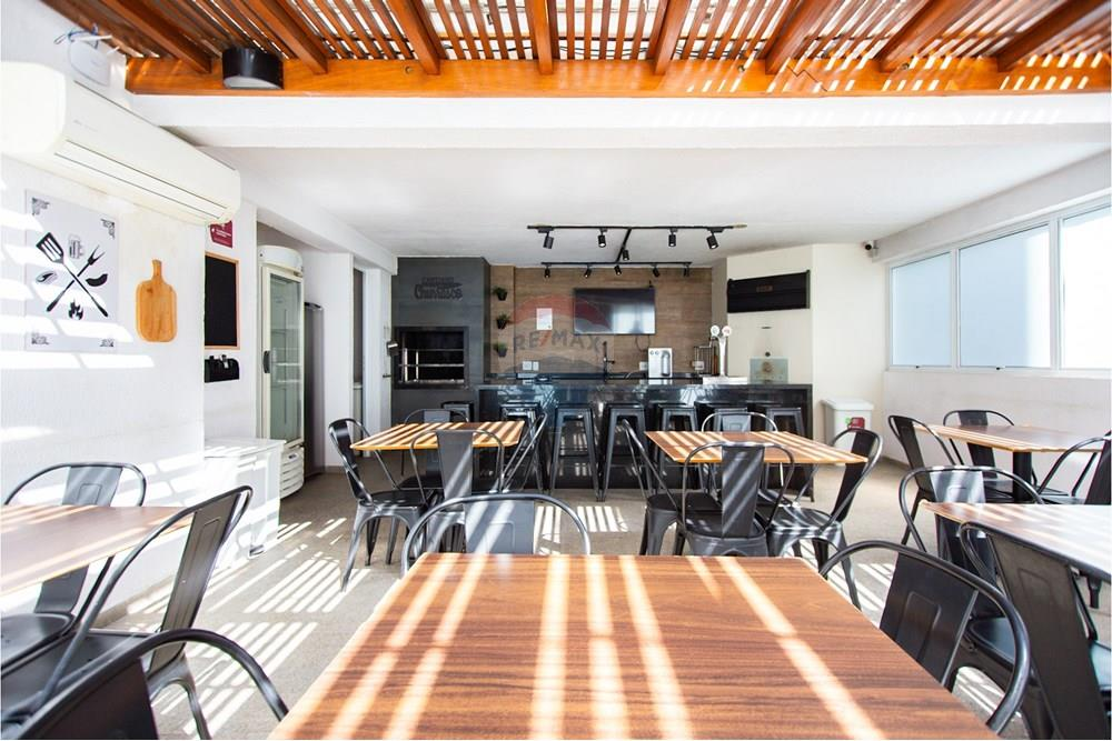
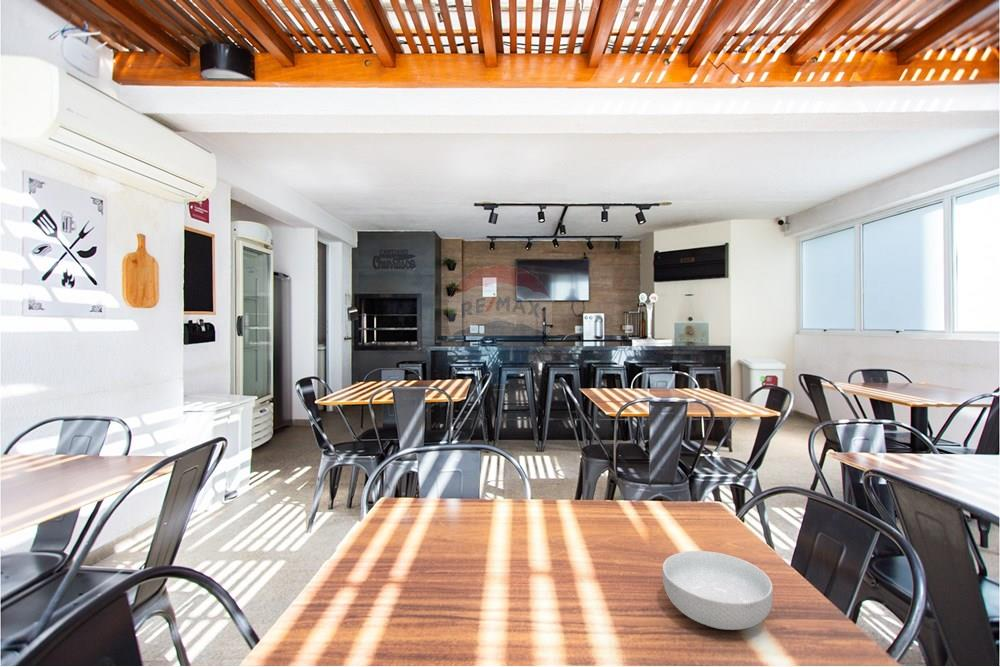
+ cereal bowl [661,550,774,631]
